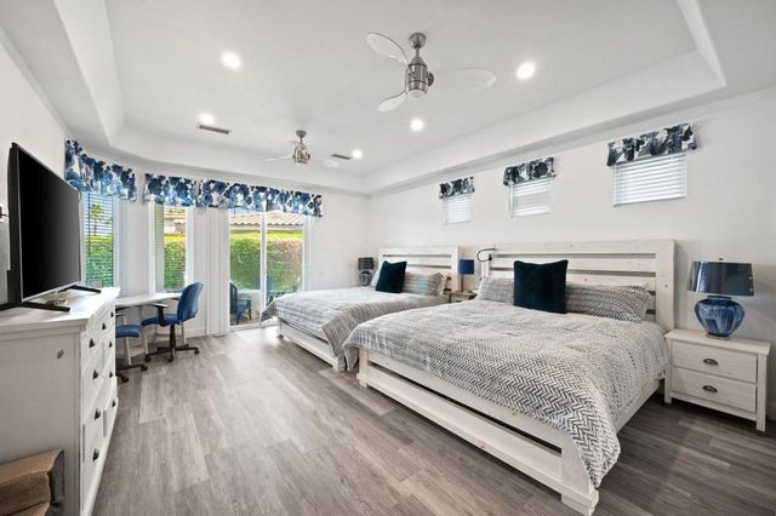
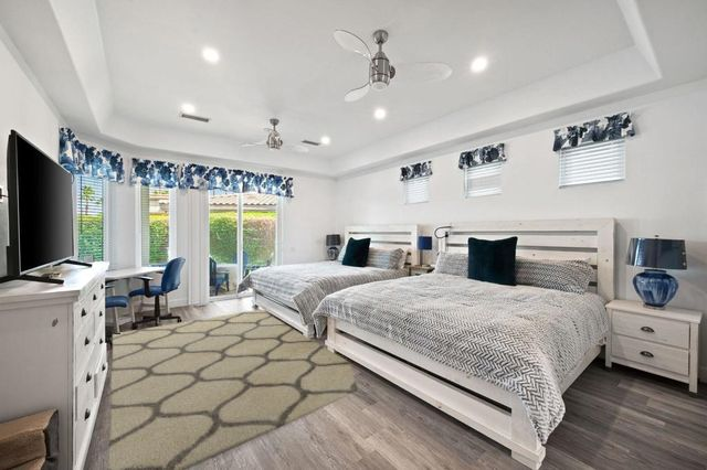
+ rug [106,309,359,470]
